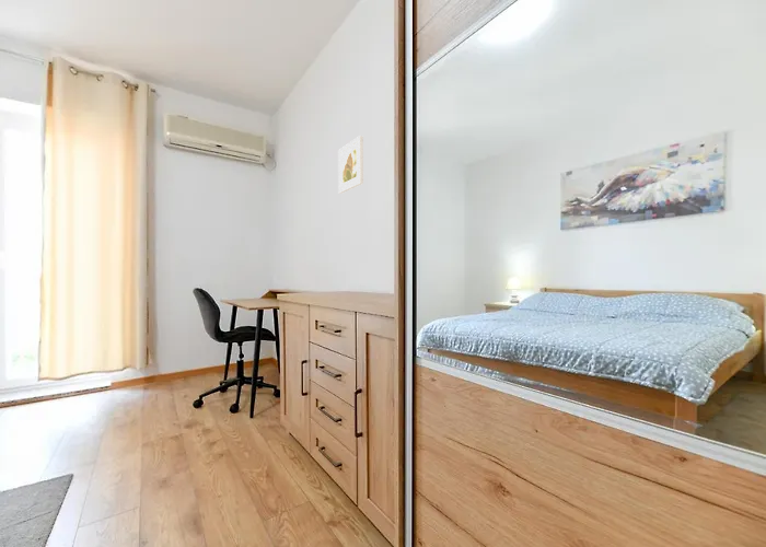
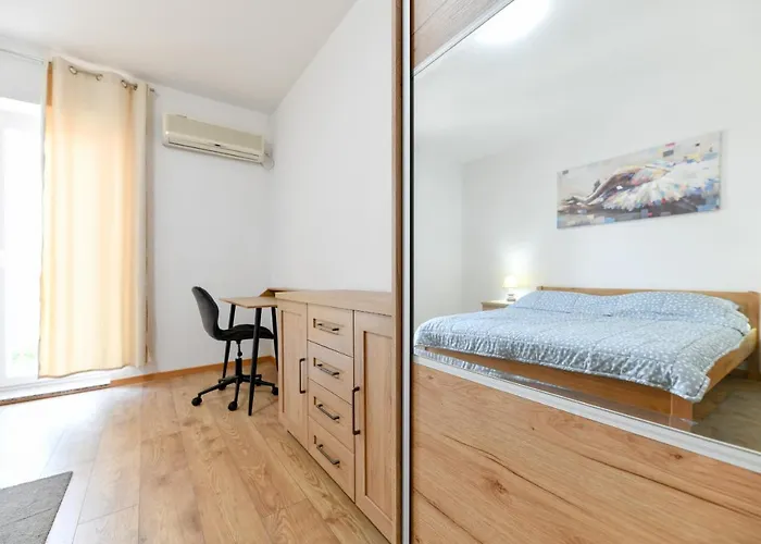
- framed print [337,135,364,195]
